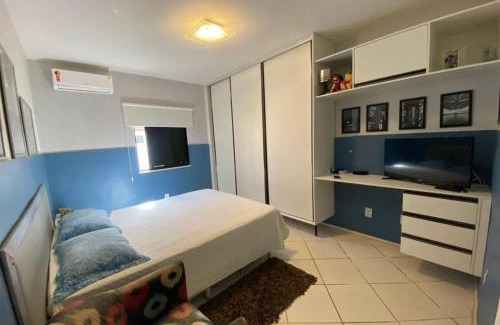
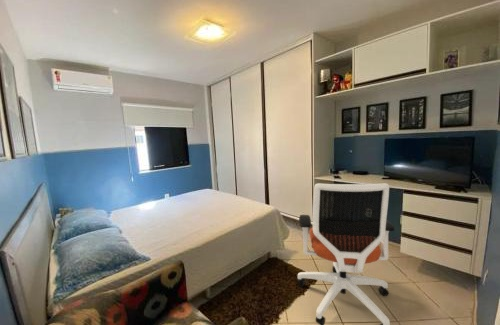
+ office chair [297,182,396,325]
